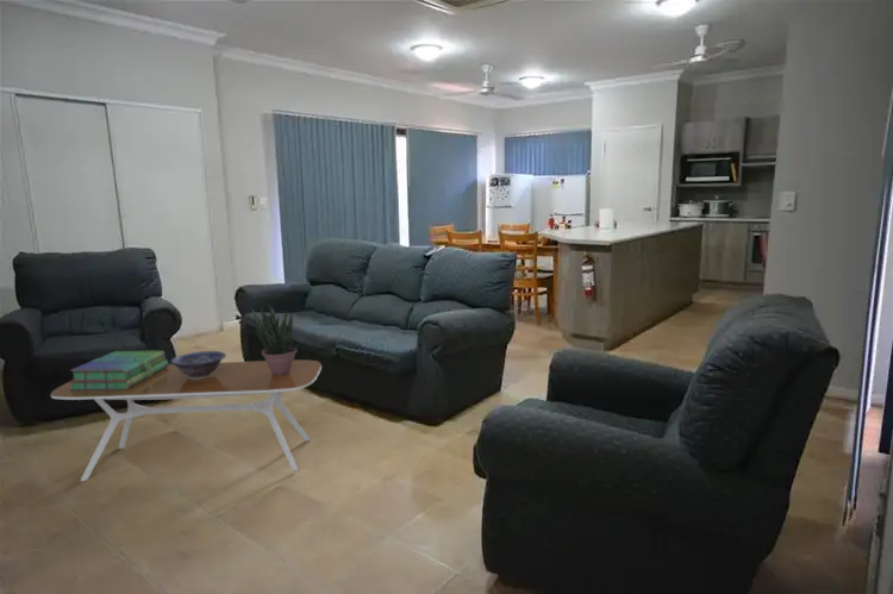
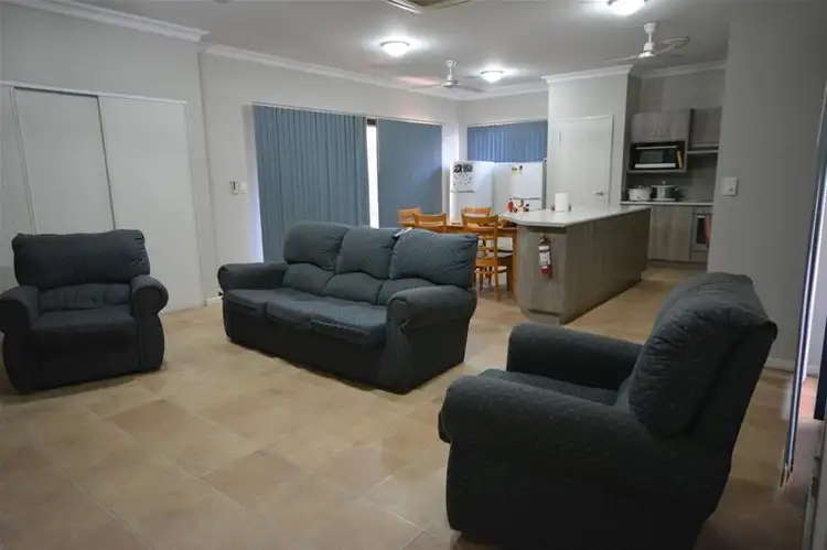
- coffee table [50,359,323,482]
- potted plant [251,304,299,375]
- stack of books [68,350,169,390]
- decorative bowl [169,350,227,380]
